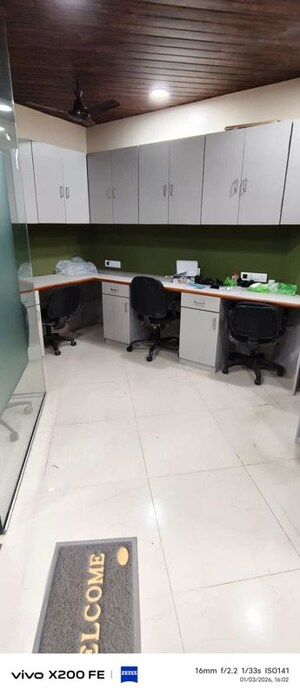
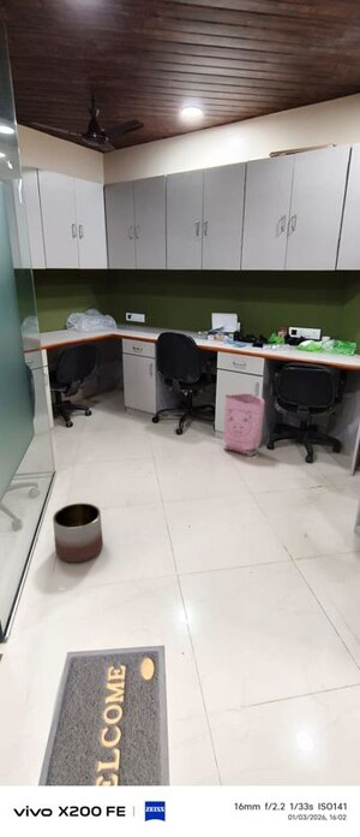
+ bag [222,392,266,457]
+ planter [52,501,104,563]
